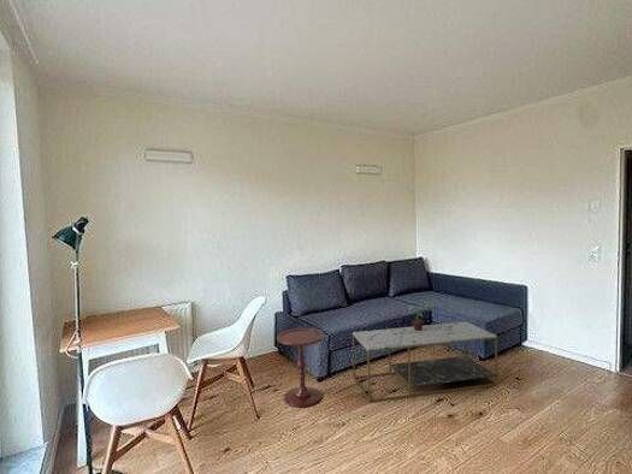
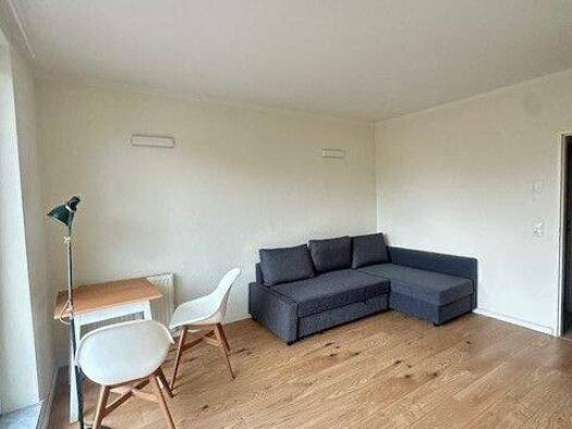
- potted plant [406,303,431,331]
- coffee table [352,321,498,403]
- side table [276,327,325,408]
